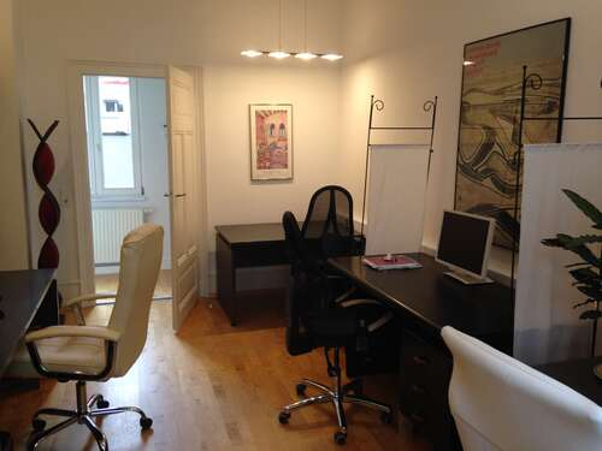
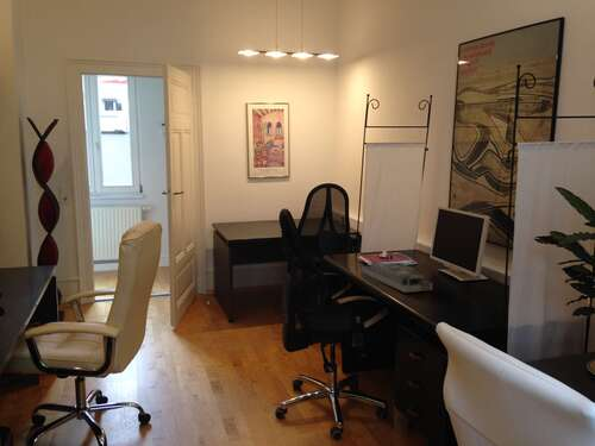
+ desk organizer [361,260,433,294]
